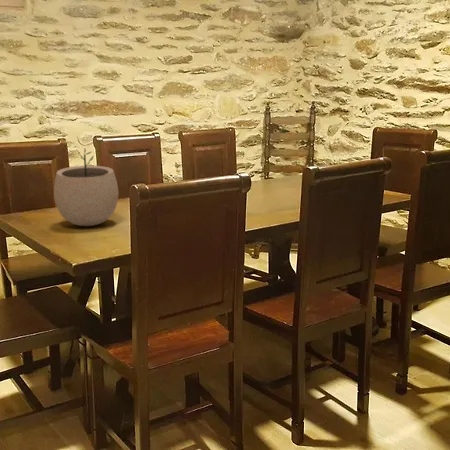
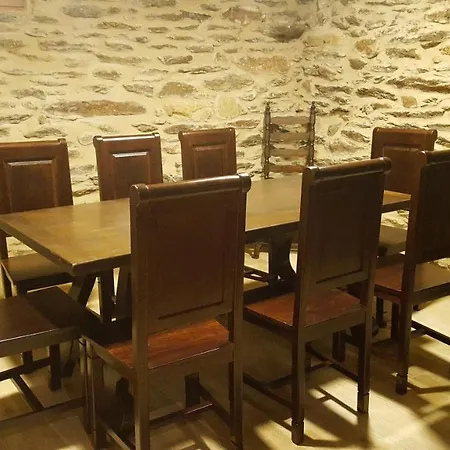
- plant pot [53,147,119,227]
